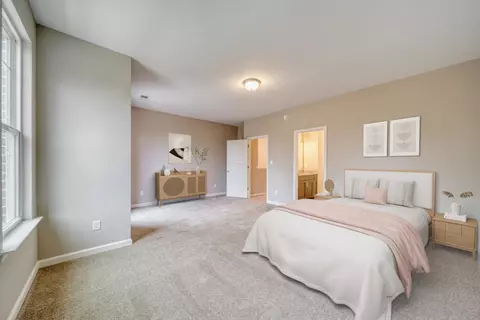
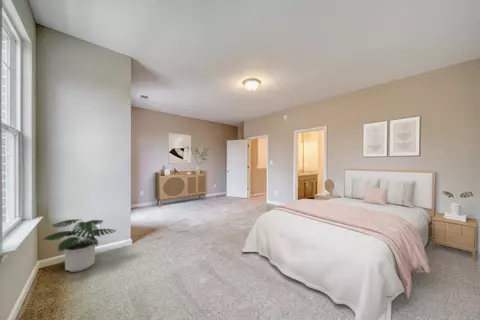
+ potted plant [43,218,117,273]
